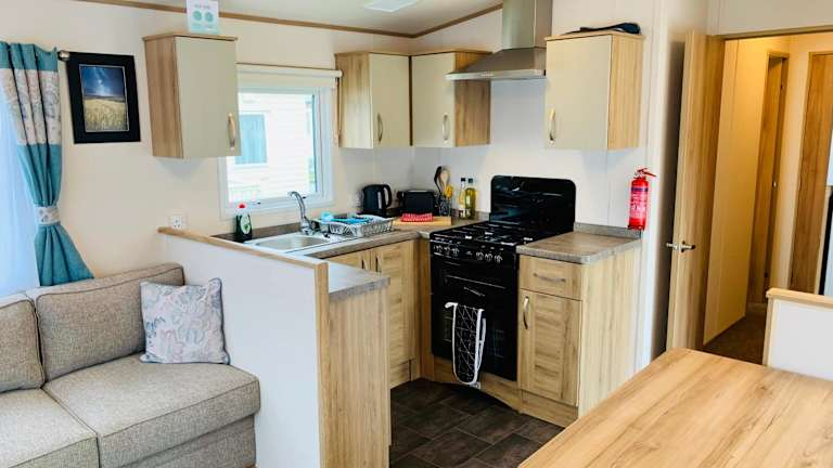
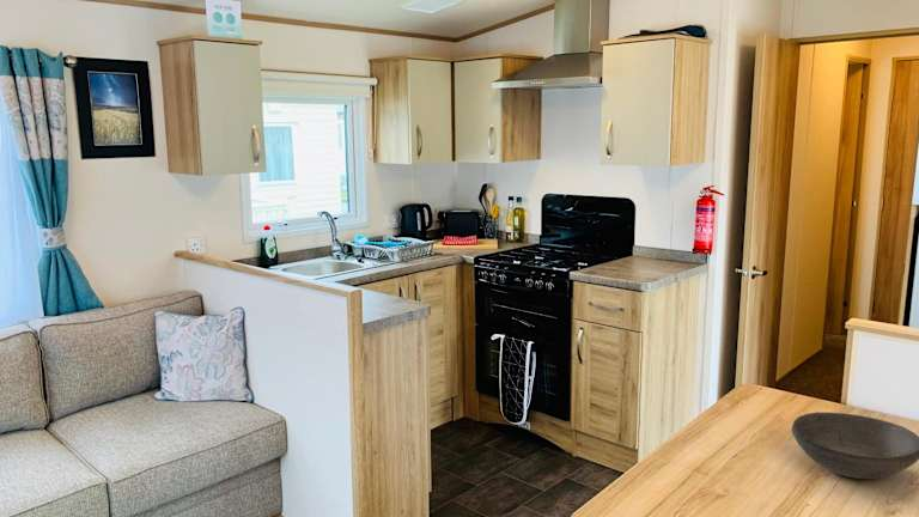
+ bowl [790,412,919,480]
